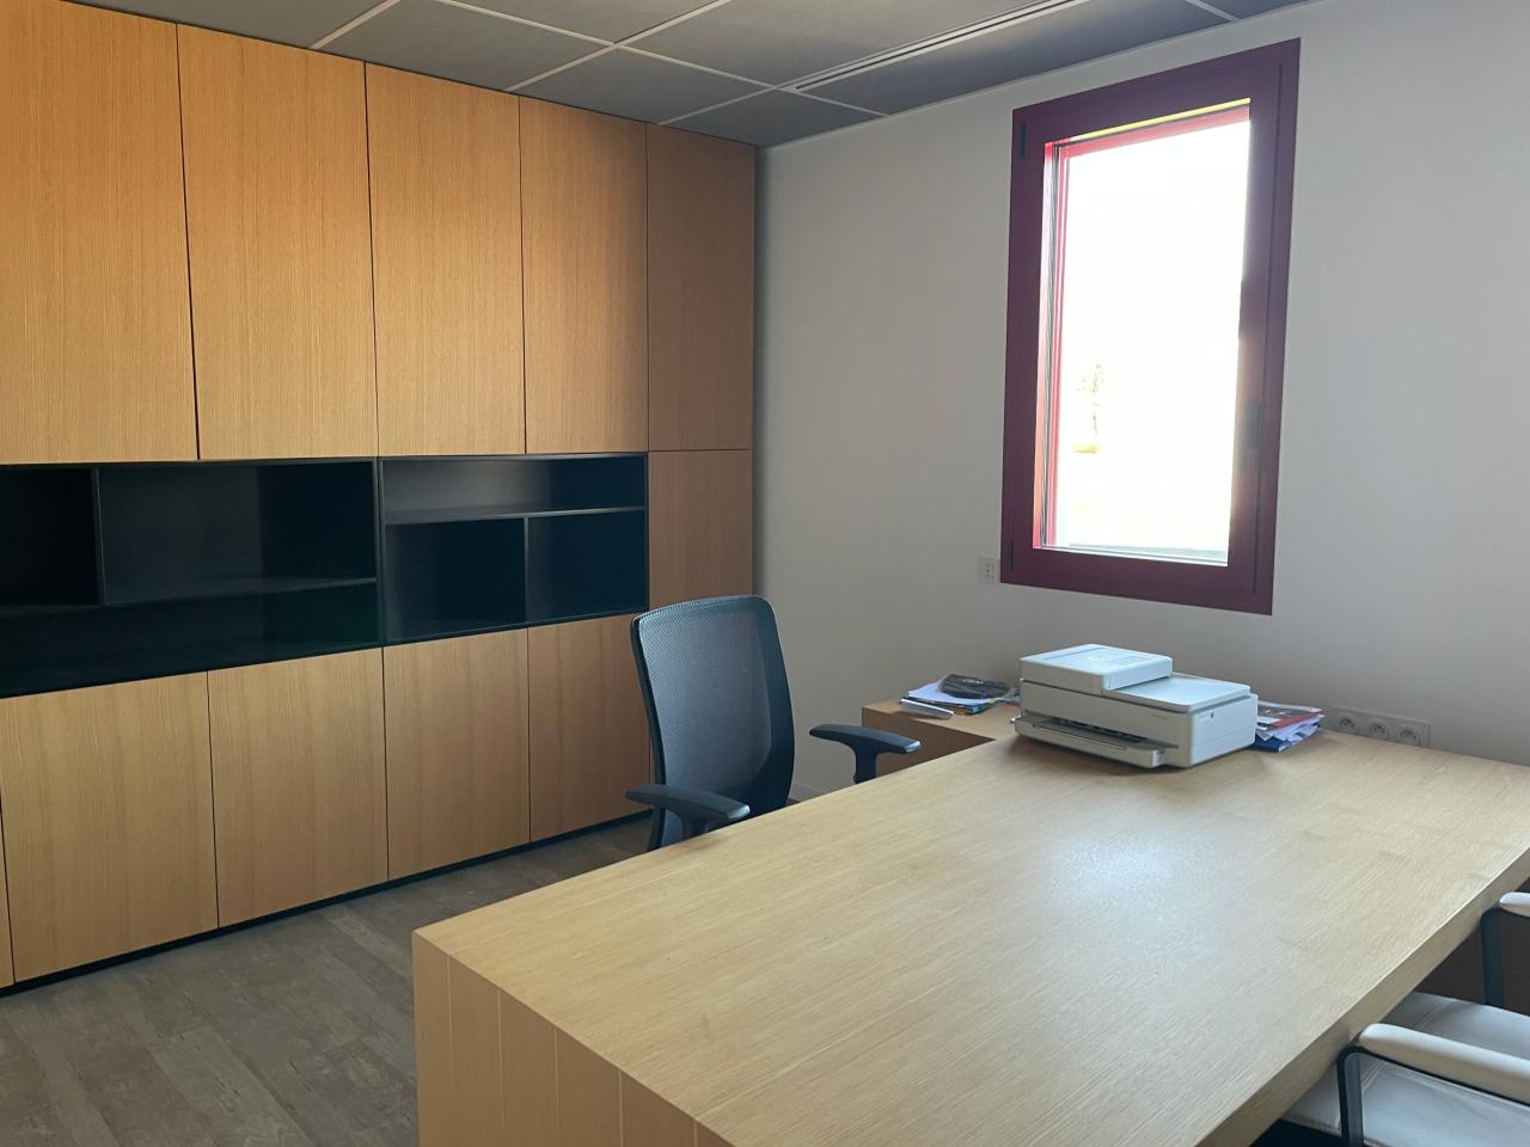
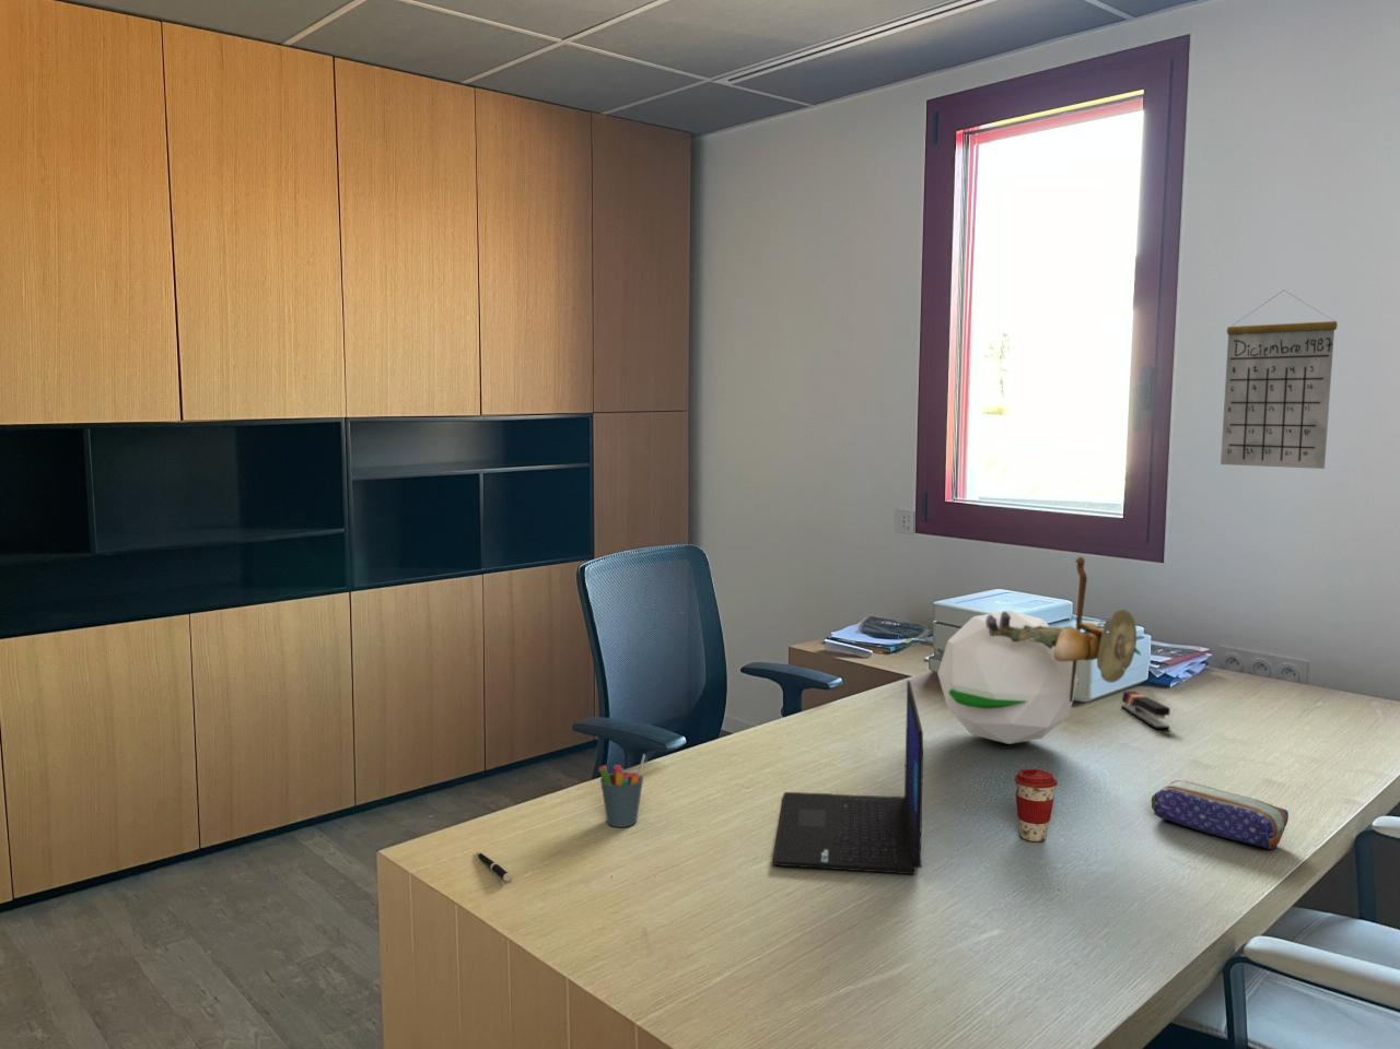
+ coffee cup [1013,767,1058,843]
+ pencil case [1151,779,1290,851]
+ stapler [1120,691,1172,729]
+ pen holder [597,753,646,829]
+ toy figurine [936,555,1142,745]
+ pen [476,852,511,883]
+ laptop [772,680,924,875]
+ calendar [1219,290,1338,469]
